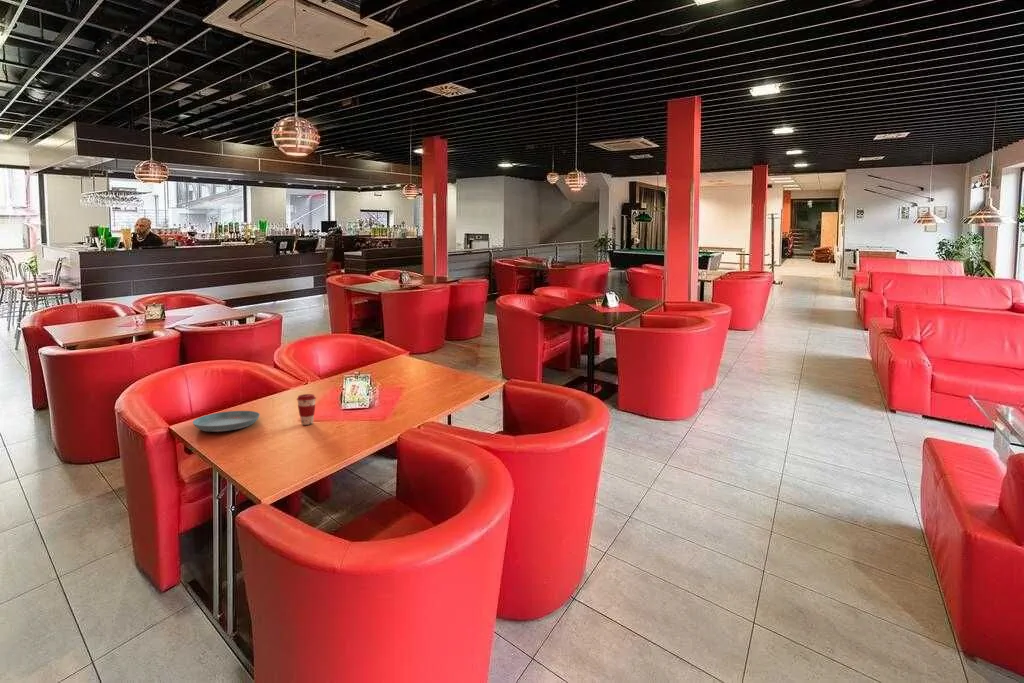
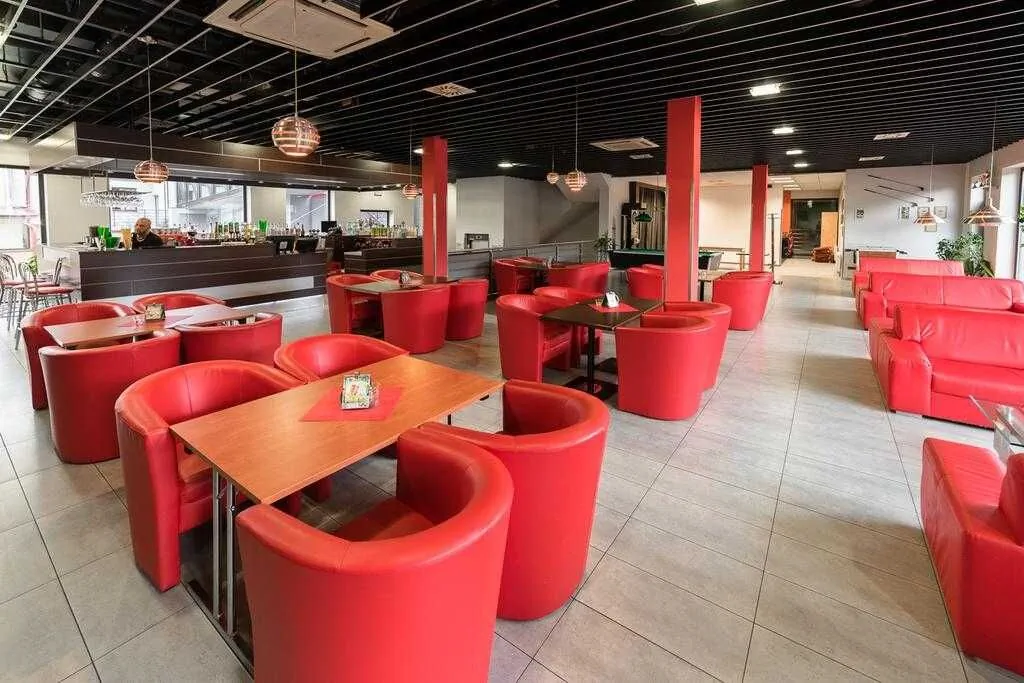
- coffee cup [296,393,317,426]
- saucer [192,410,261,433]
